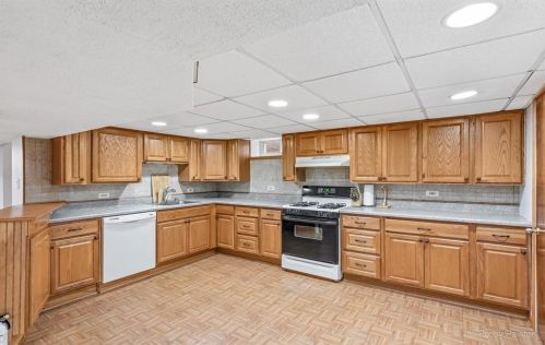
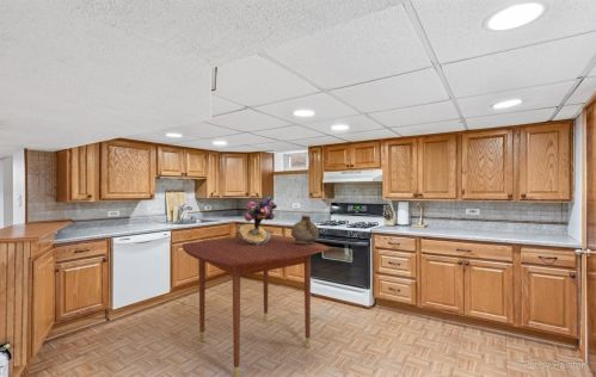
+ dining table [182,234,331,377]
+ ceramic jug [290,215,320,245]
+ bouquet [235,194,278,245]
